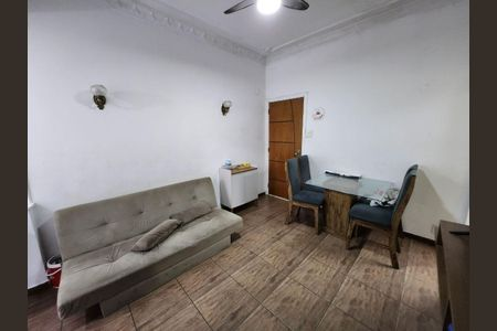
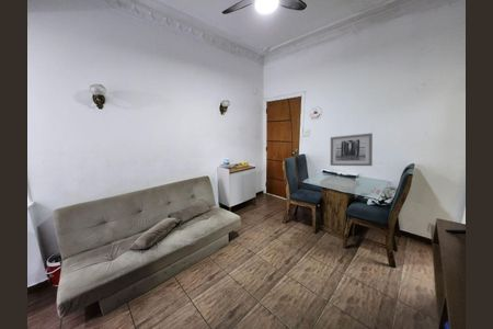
+ wall art [330,133,374,167]
